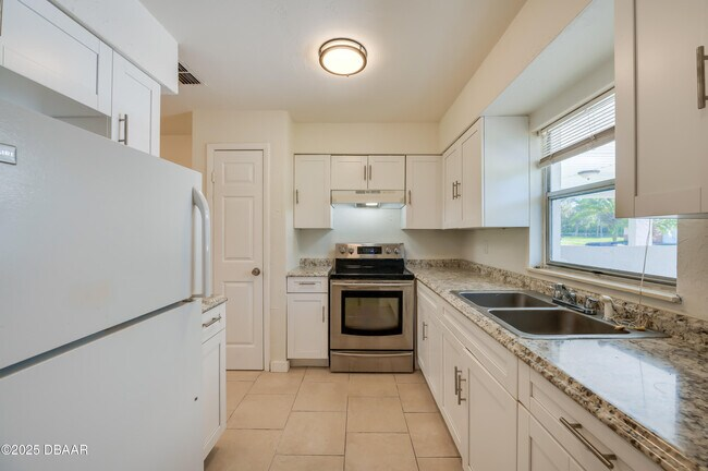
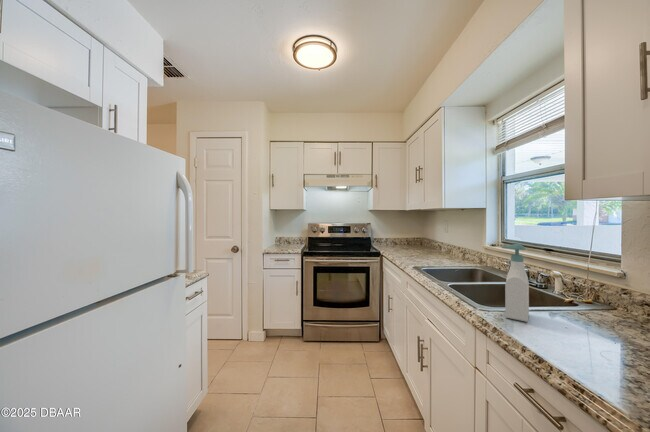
+ soap bottle [500,243,530,323]
